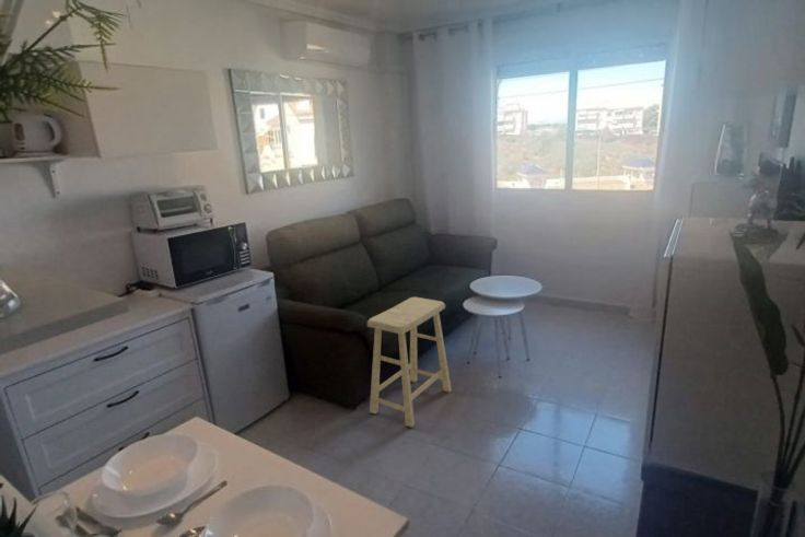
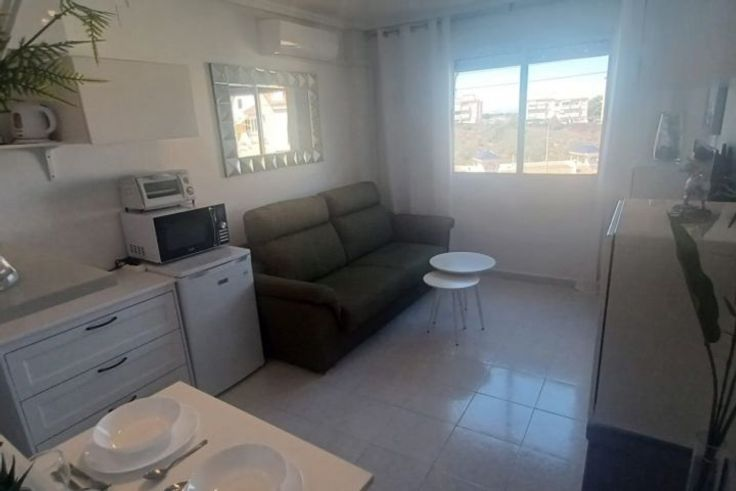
- stool [366,295,453,429]
